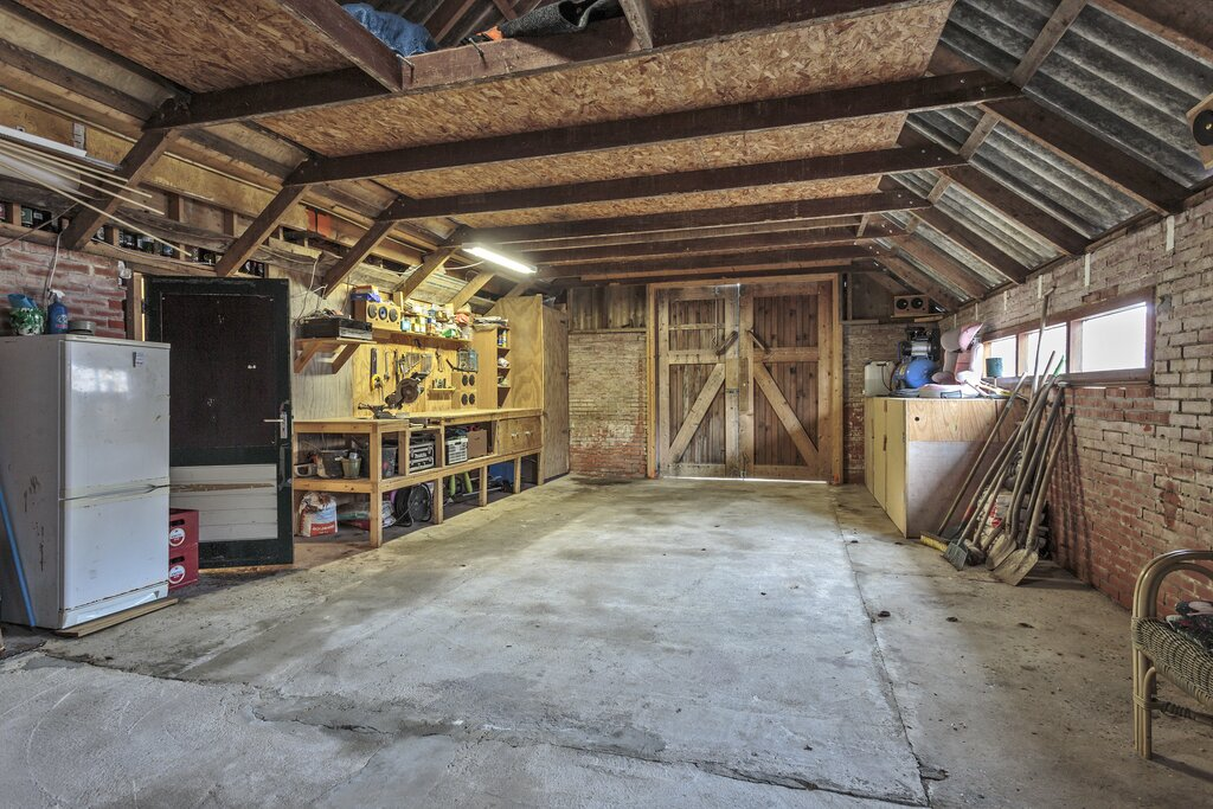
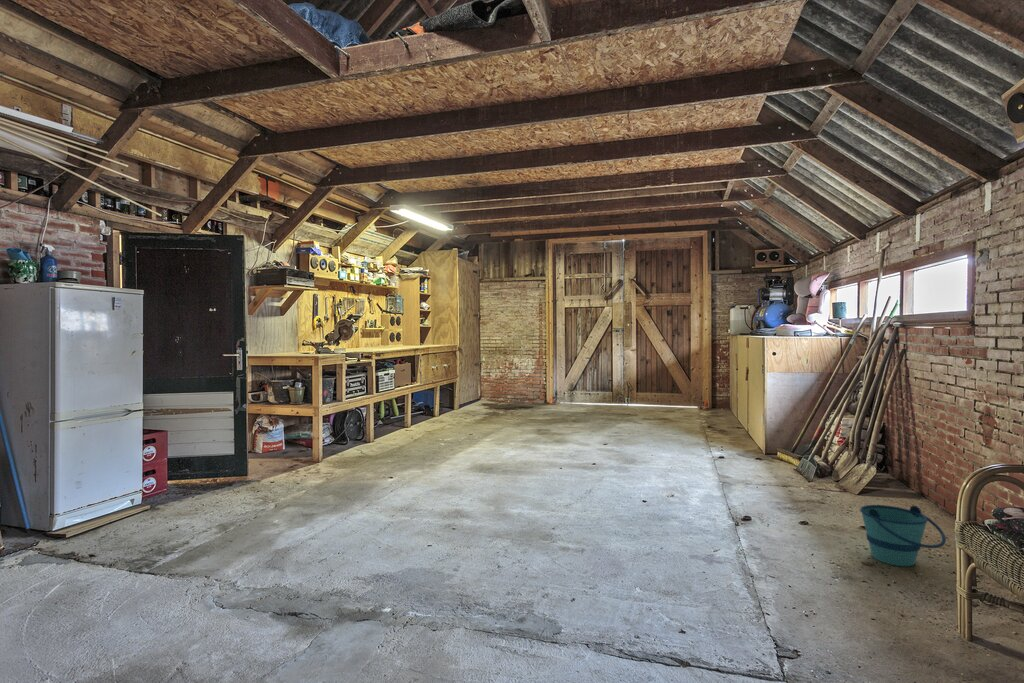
+ bucket [859,504,947,567]
